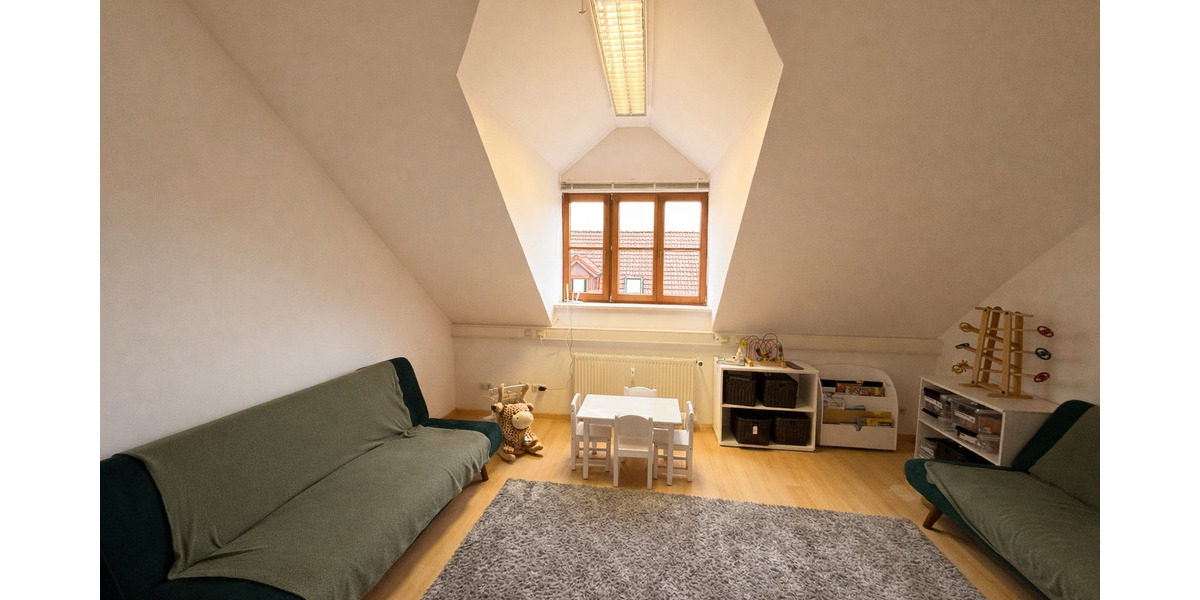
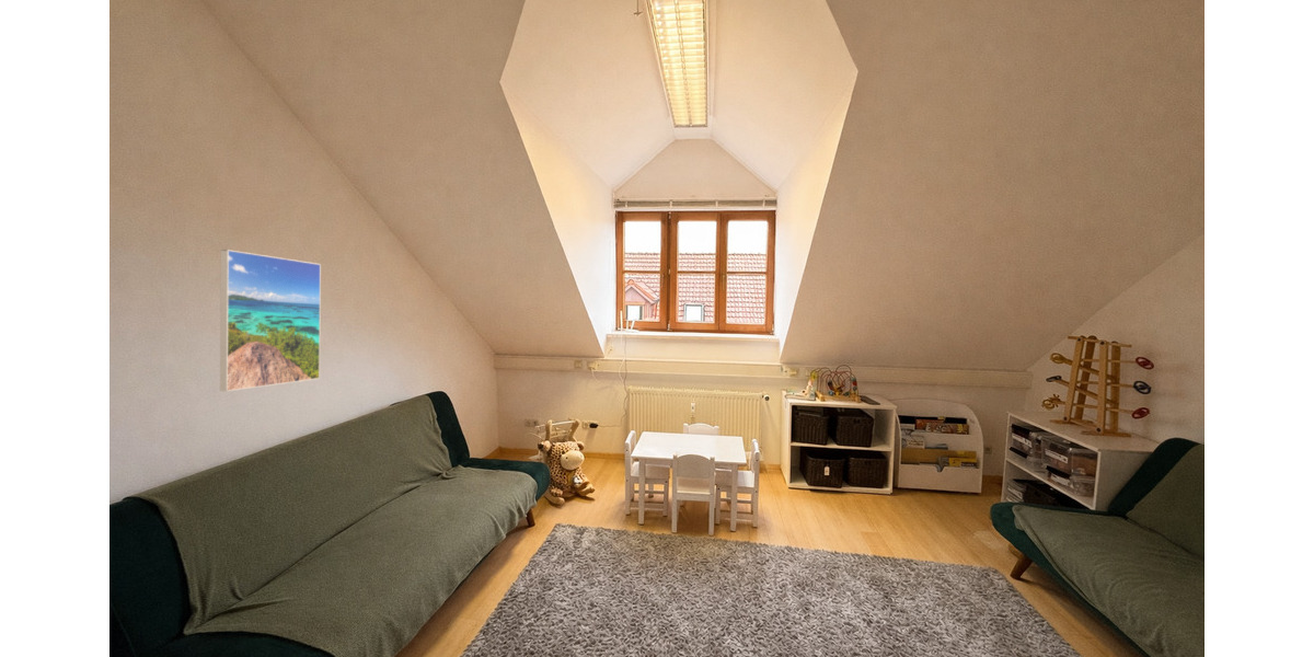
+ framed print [219,249,322,392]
